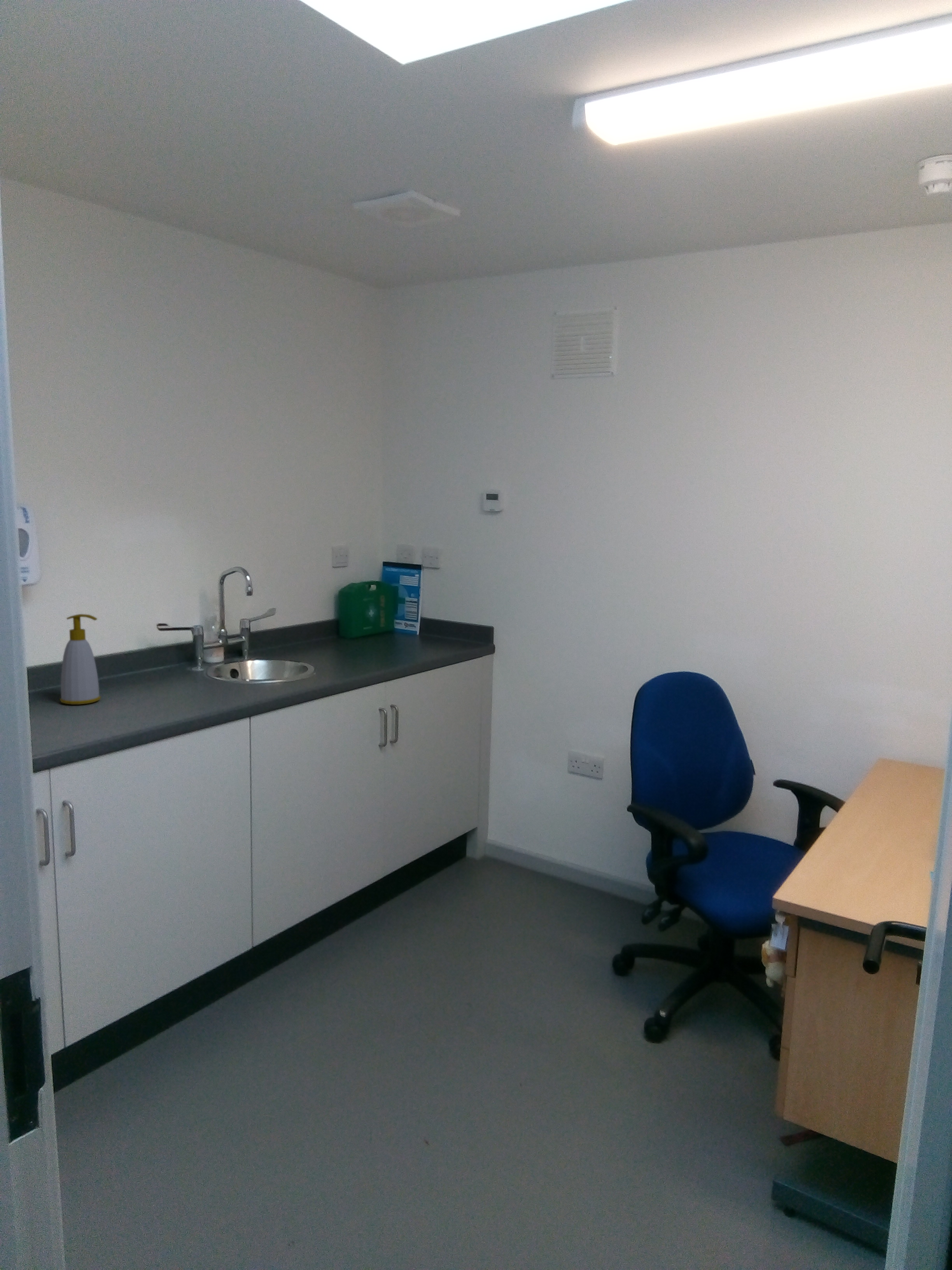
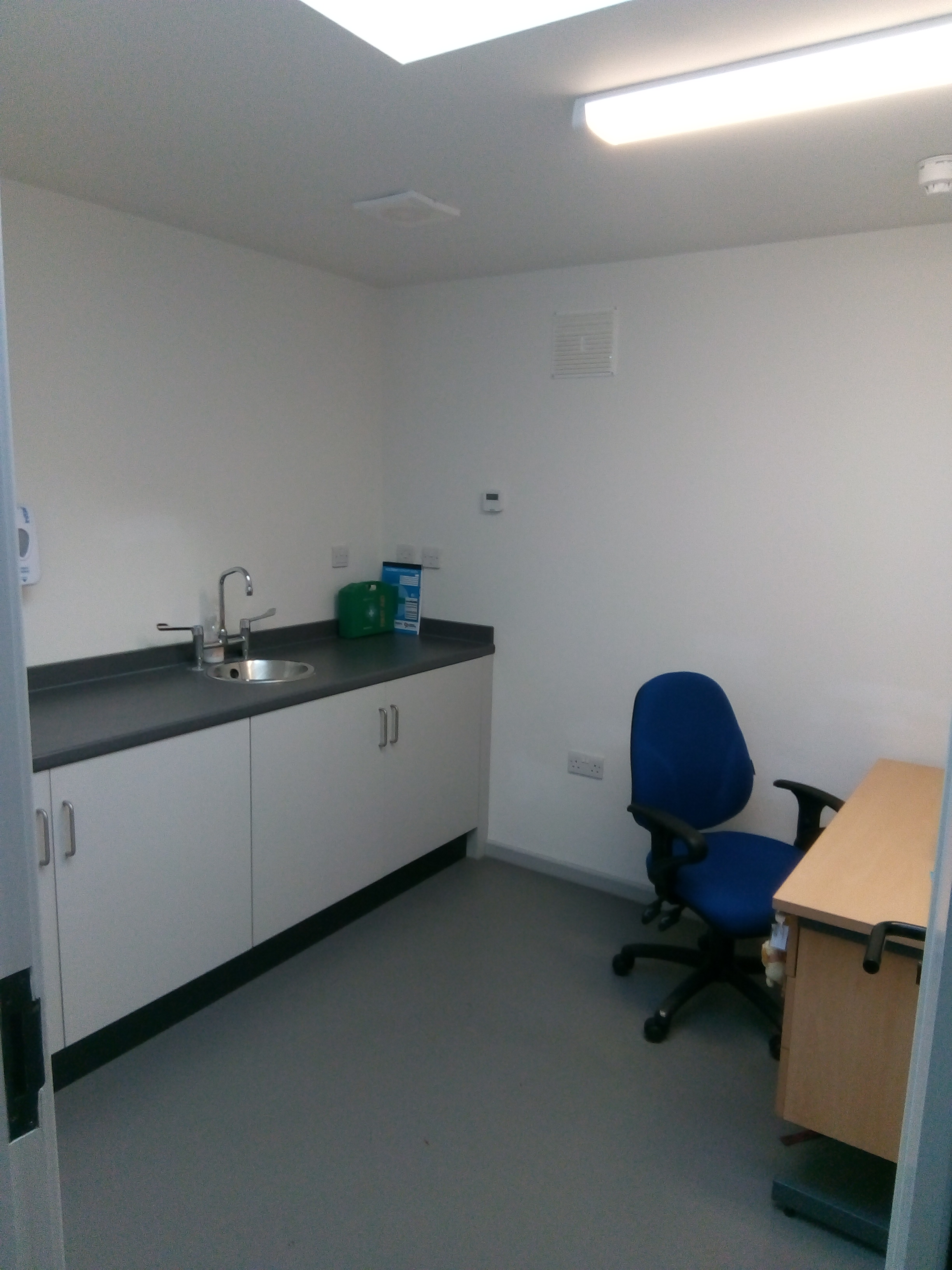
- soap bottle [59,614,101,705]
